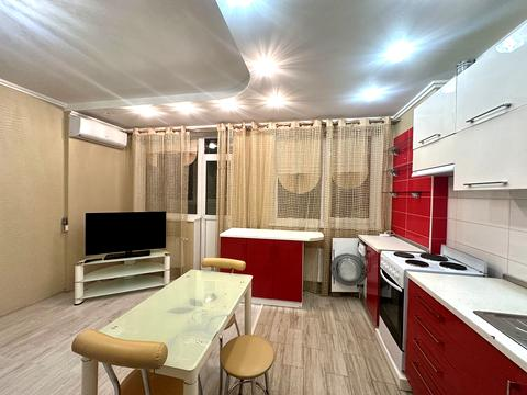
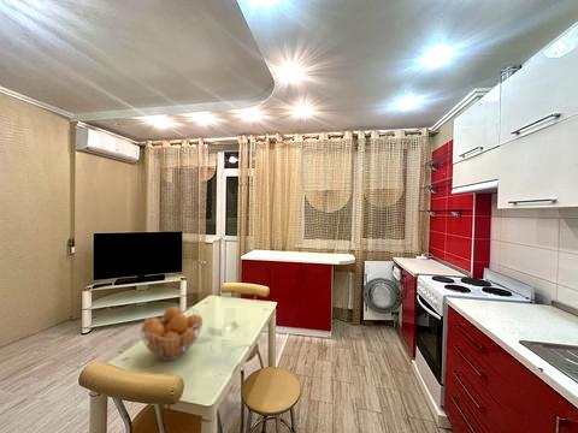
+ fruit basket [138,306,205,361]
